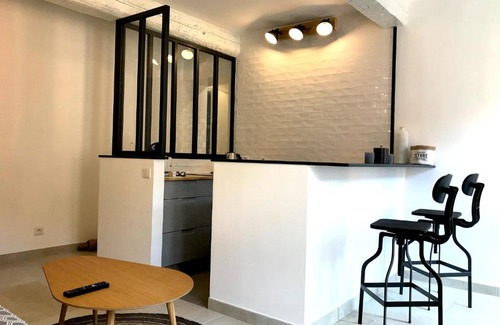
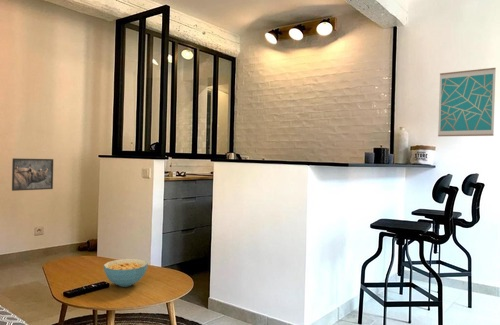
+ cereal bowl [103,258,149,288]
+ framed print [11,157,54,192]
+ wall art [437,67,497,137]
